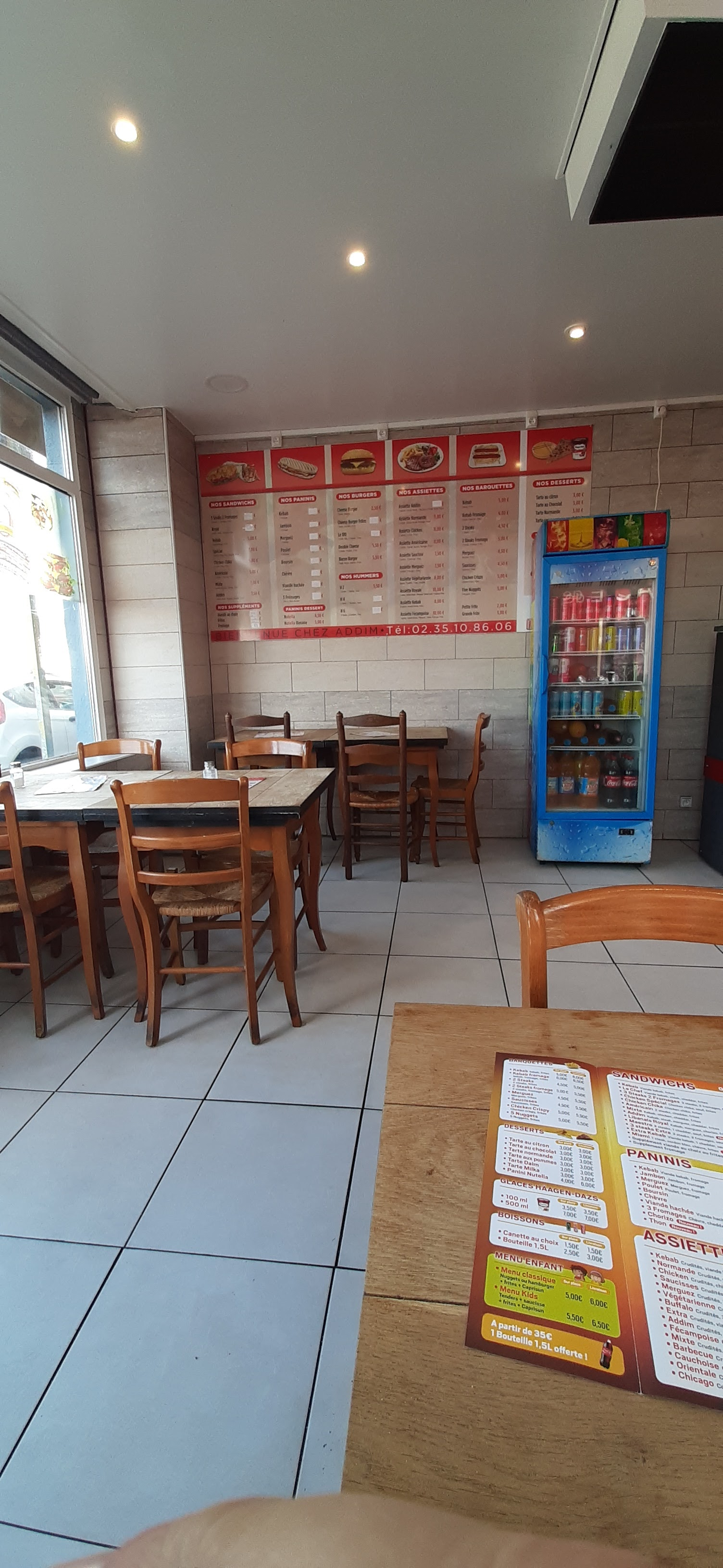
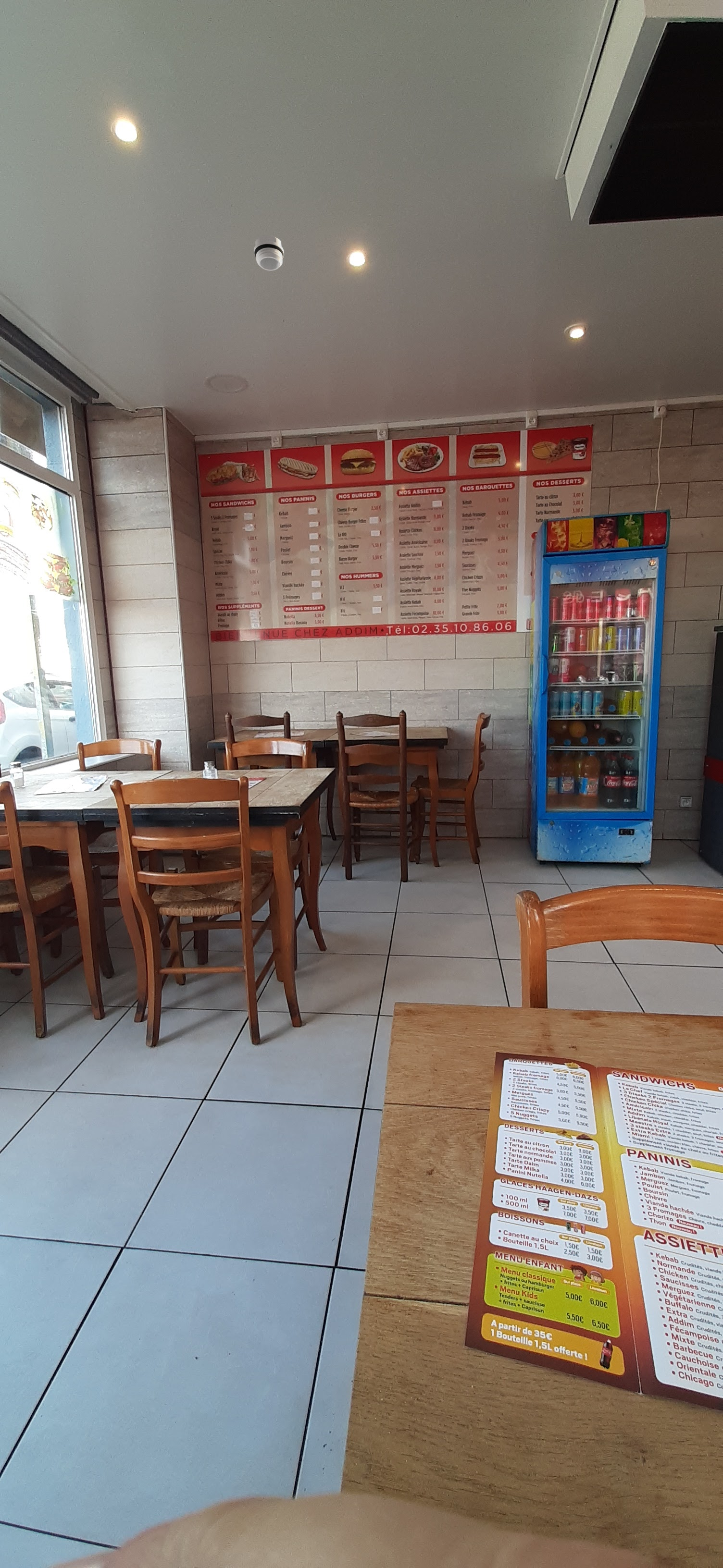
+ smoke detector [253,235,285,271]
